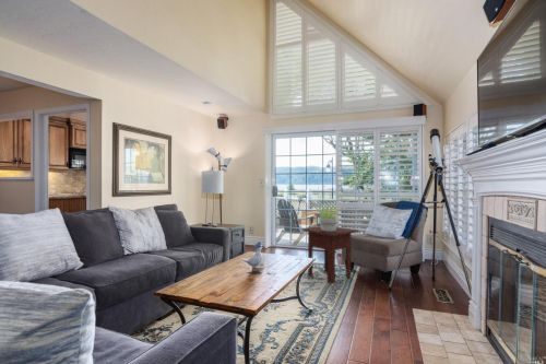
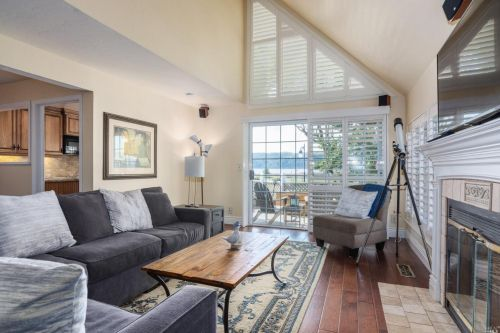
- side table [299,225,360,284]
- potted plant [313,203,343,232]
